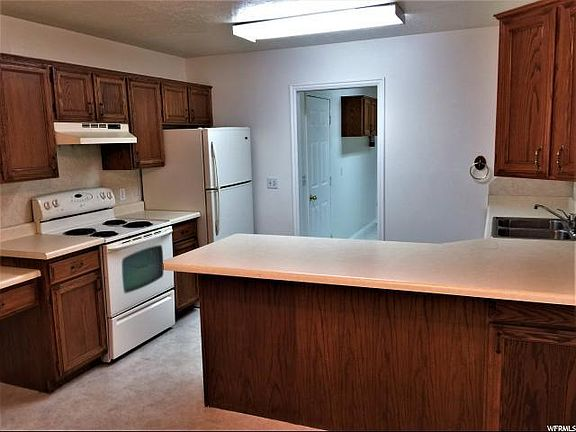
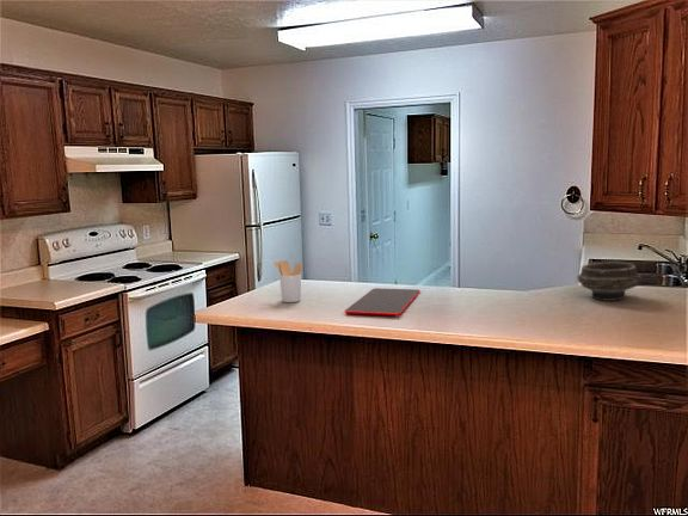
+ utensil holder [272,259,303,303]
+ bowl [577,262,643,302]
+ cutting board [344,287,422,317]
